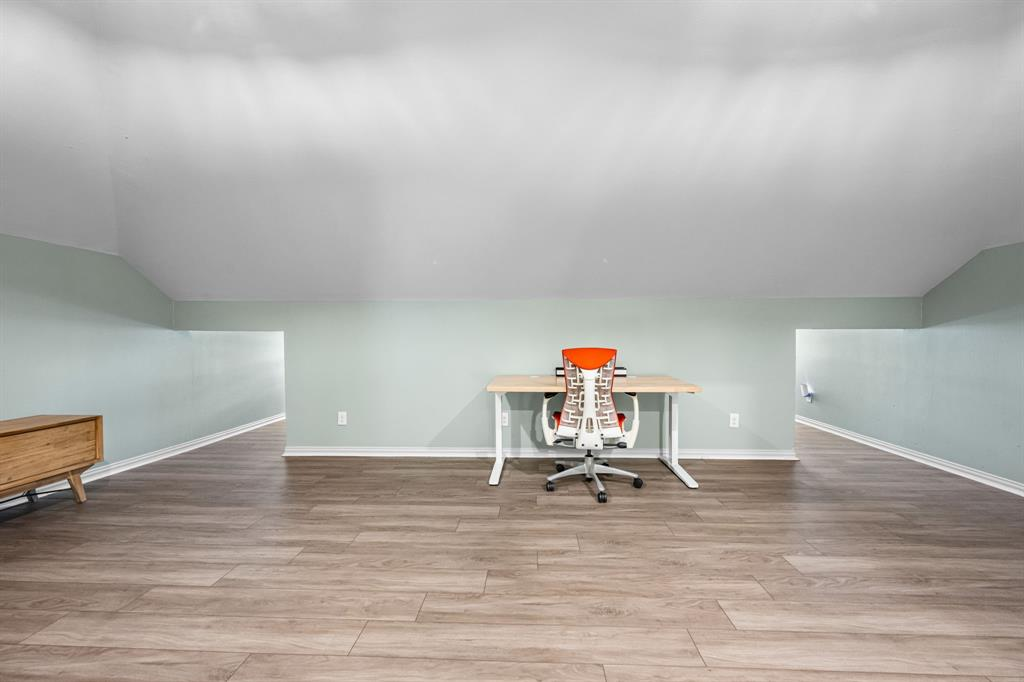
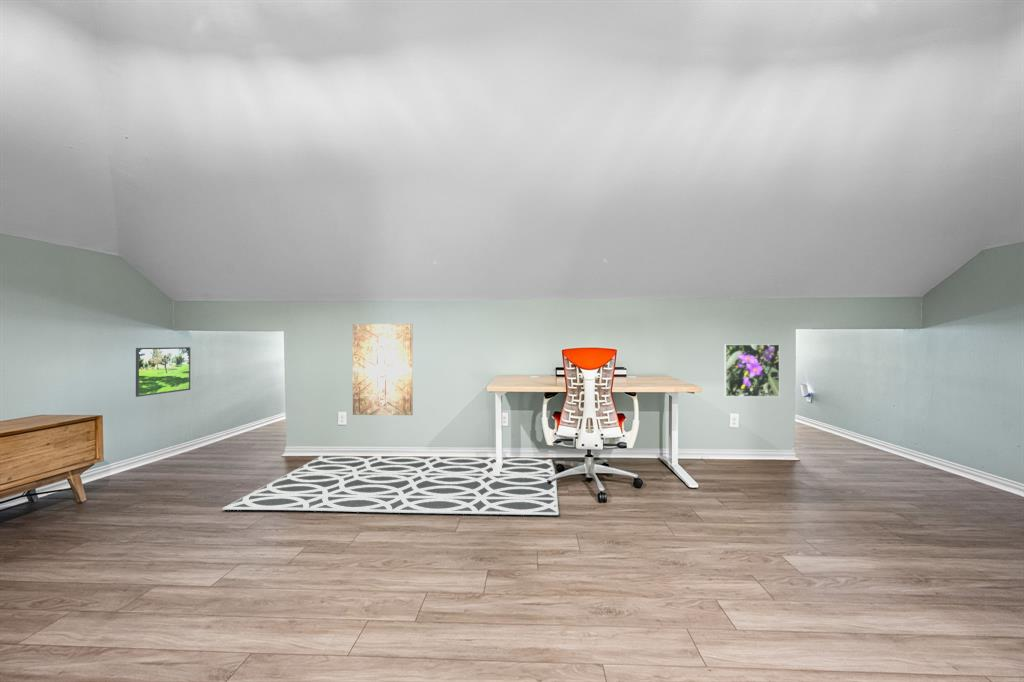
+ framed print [723,343,781,398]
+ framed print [135,346,191,398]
+ rug [221,455,560,516]
+ wall art [352,323,414,416]
